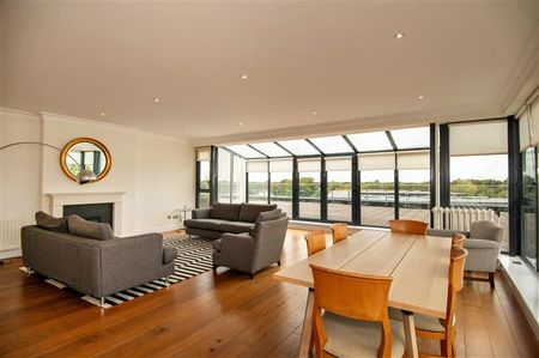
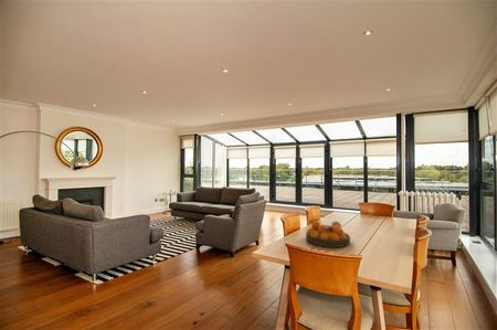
+ fruit bowl [305,220,351,248]
